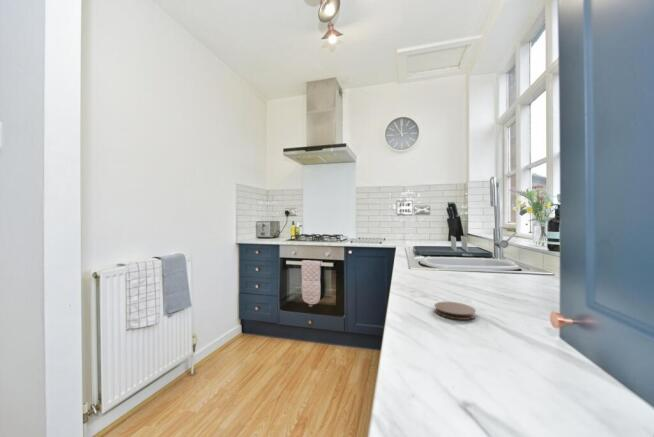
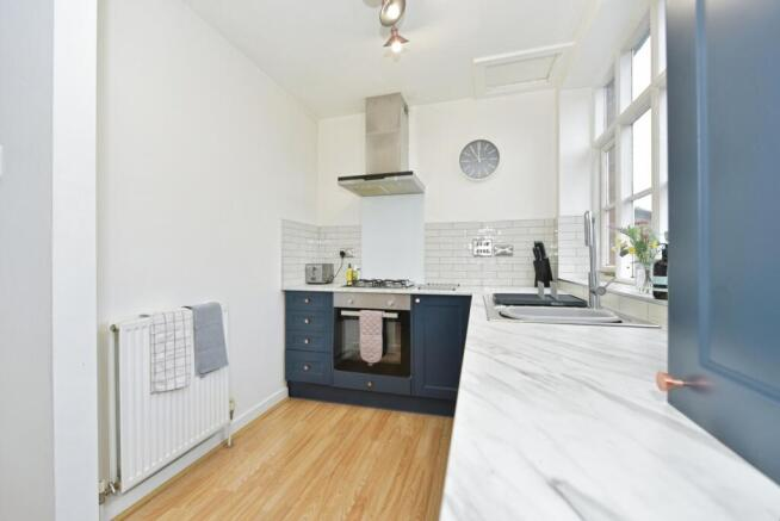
- coaster [433,301,477,321]
